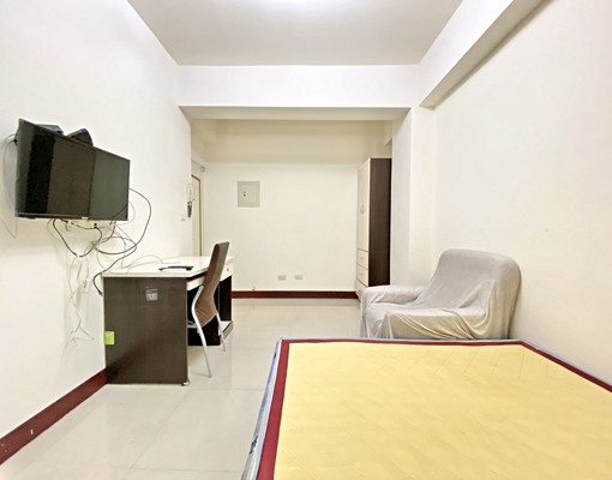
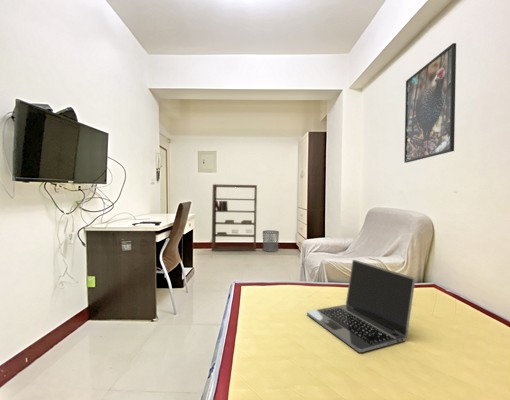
+ laptop [306,259,416,353]
+ bookshelf [211,183,258,252]
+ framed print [403,42,457,164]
+ waste bin [262,229,280,253]
